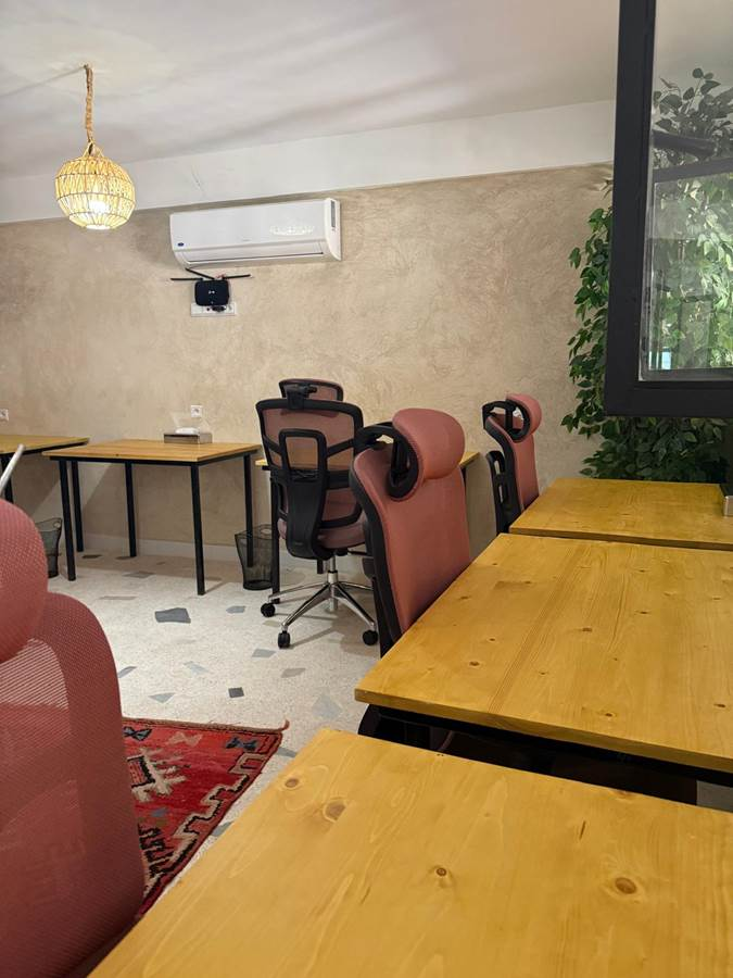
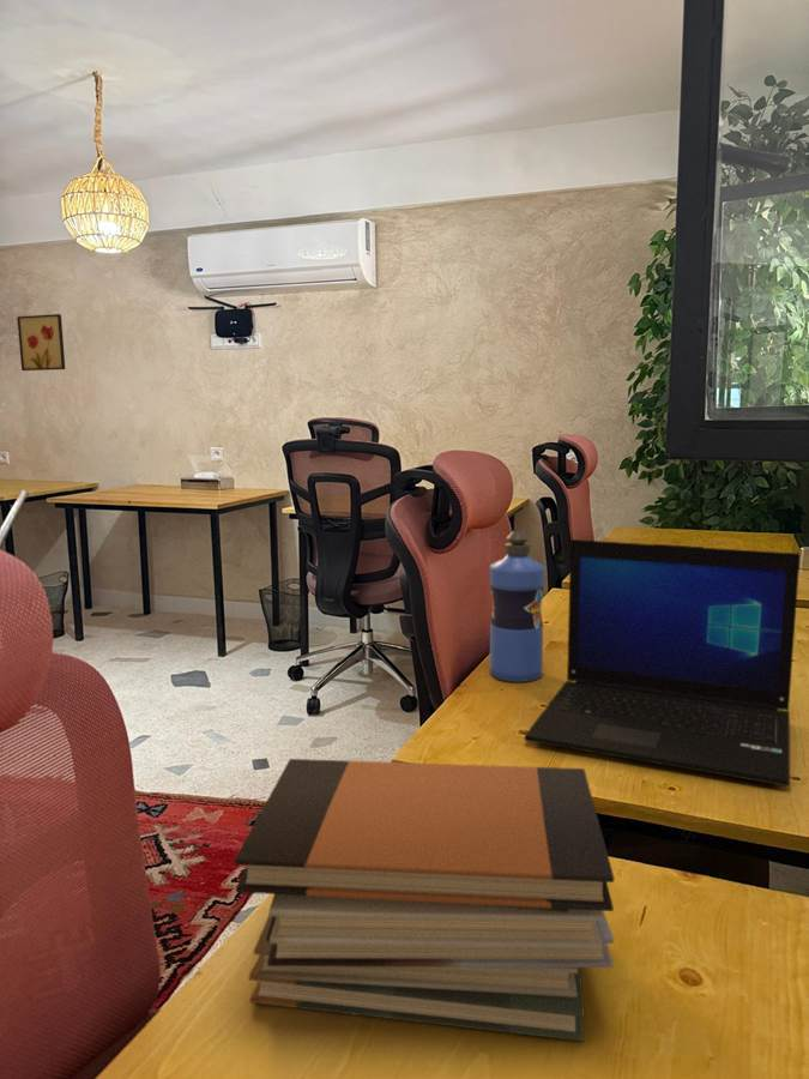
+ book stack [234,758,615,1042]
+ laptop [524,538,801,788]
+ water bottle [489,529,547,683]
+ wall art [16,313,66,372]
